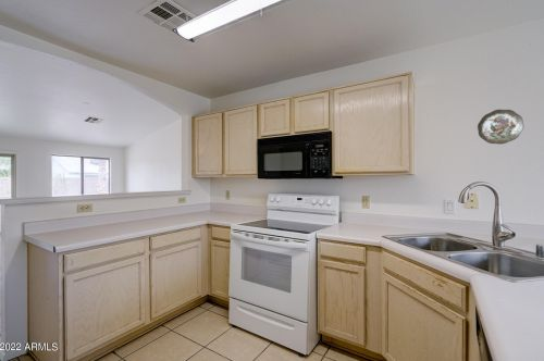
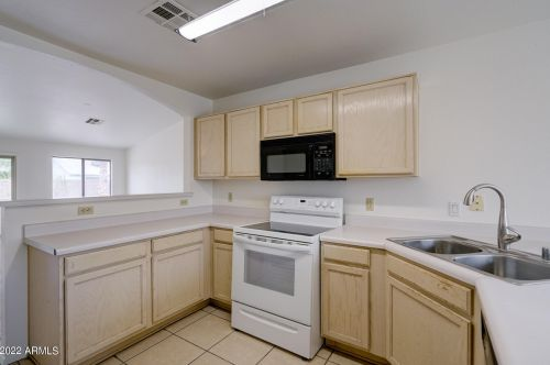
- decorative plate [477,109,524,145]
